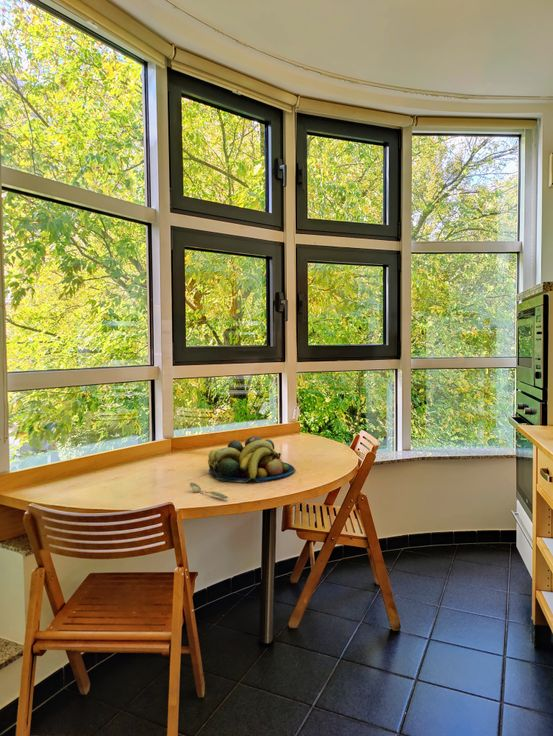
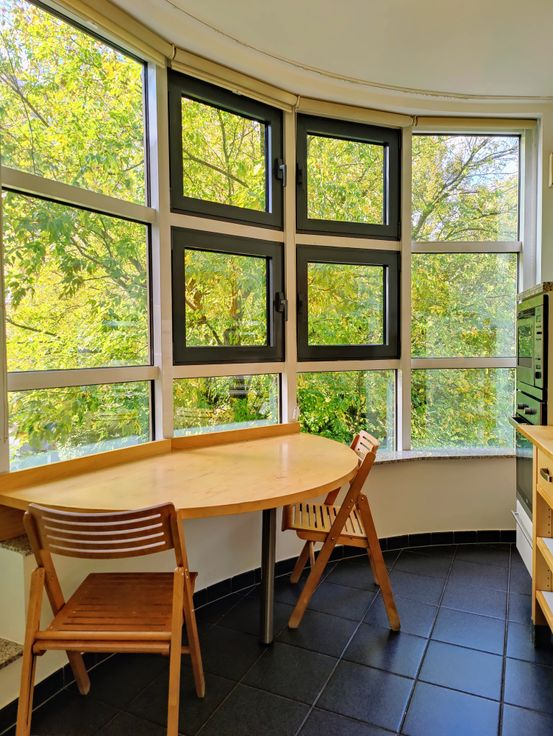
- fruit bowl [207,436,296,483]
- spoon [189,482,229,500]
